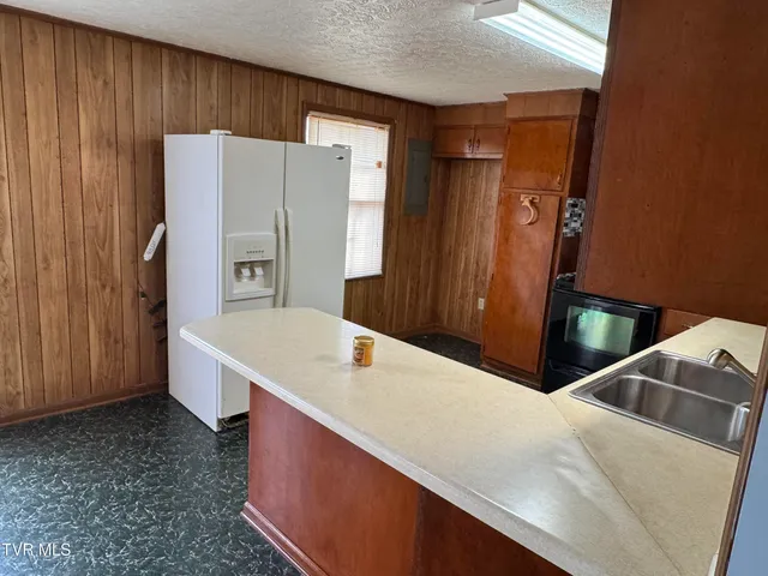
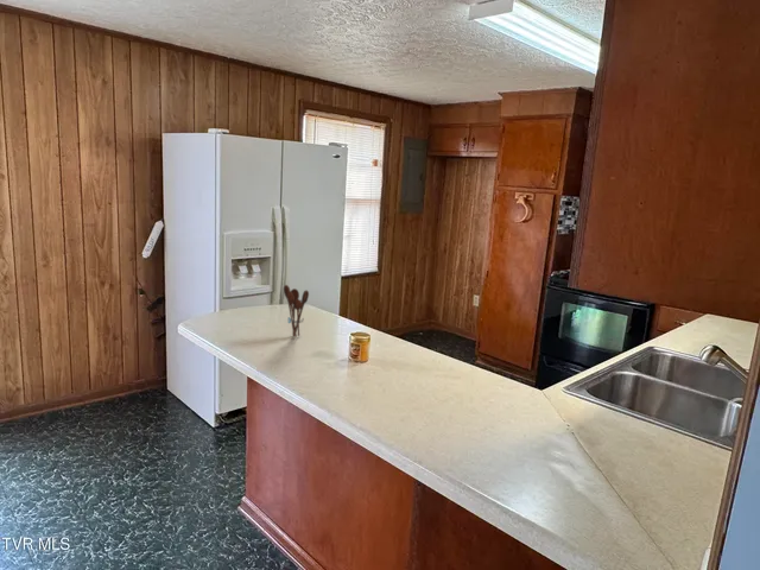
+ utensil holder [283,284,310,338]
